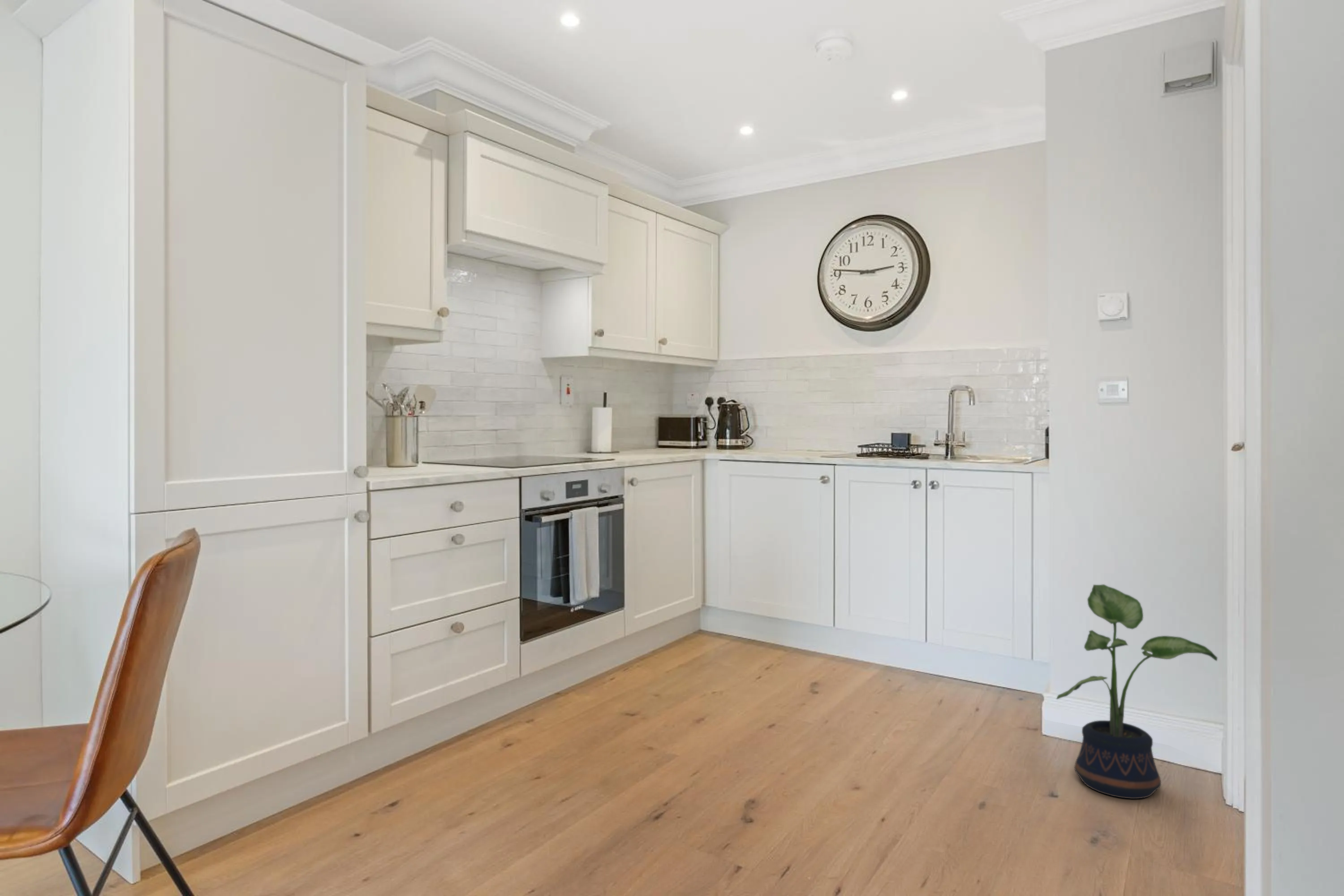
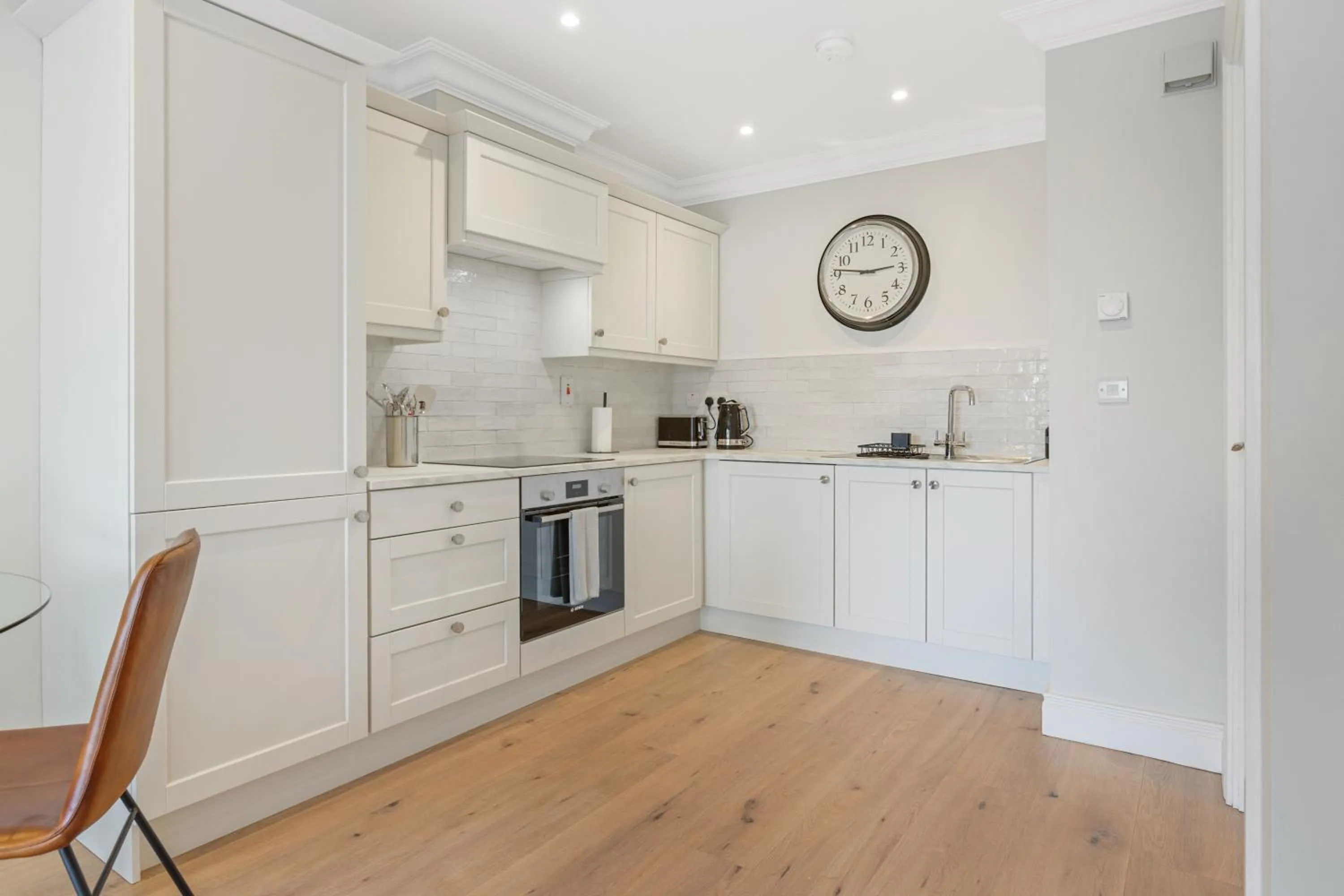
- potted plant [1056,584,1218,799]
